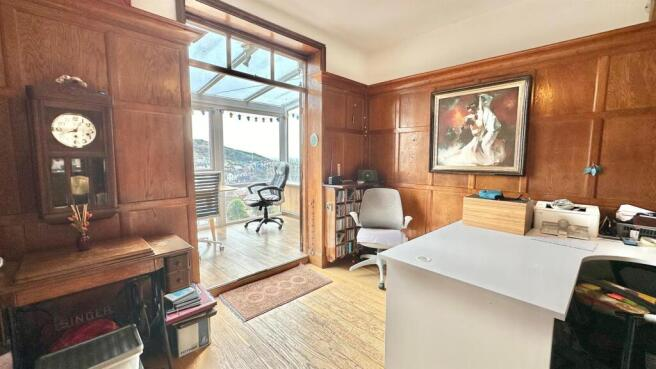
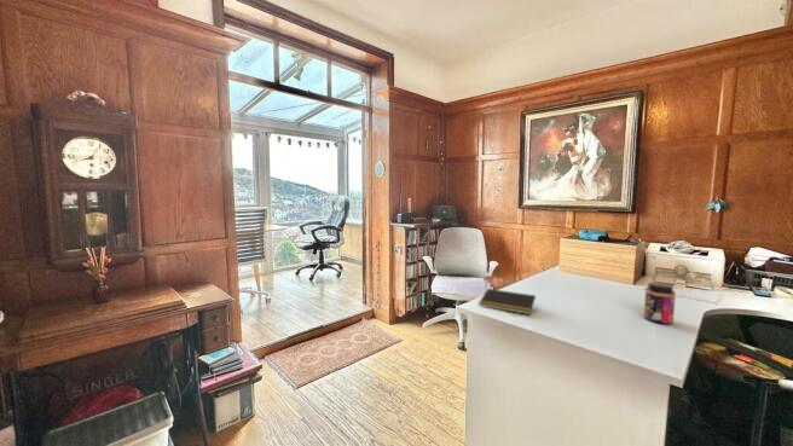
+ jar [643,282,677,325]
+ notepad [477,288,537,315]
